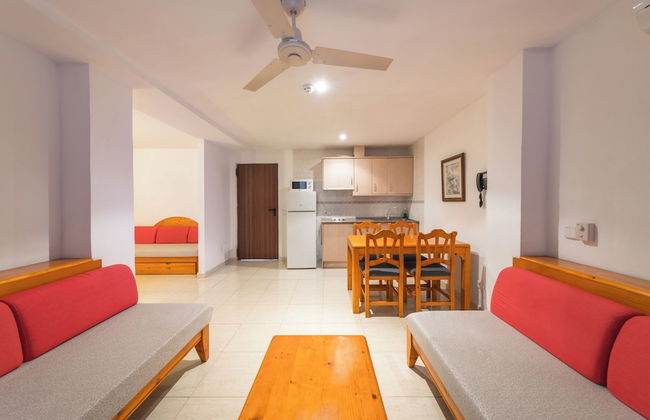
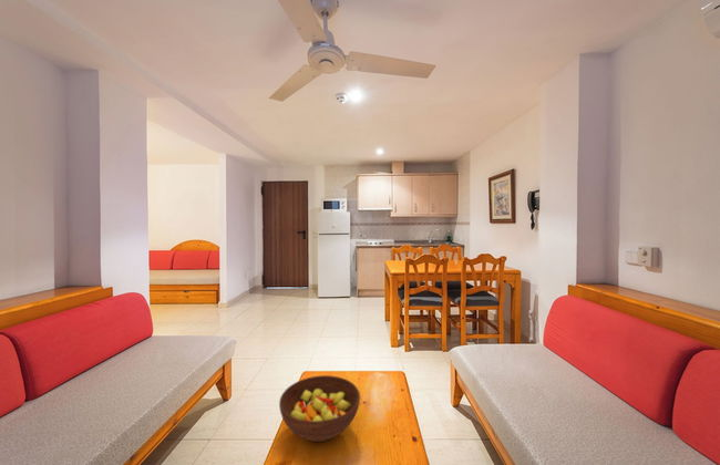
+ fruit bowl [278,374,361,443]
